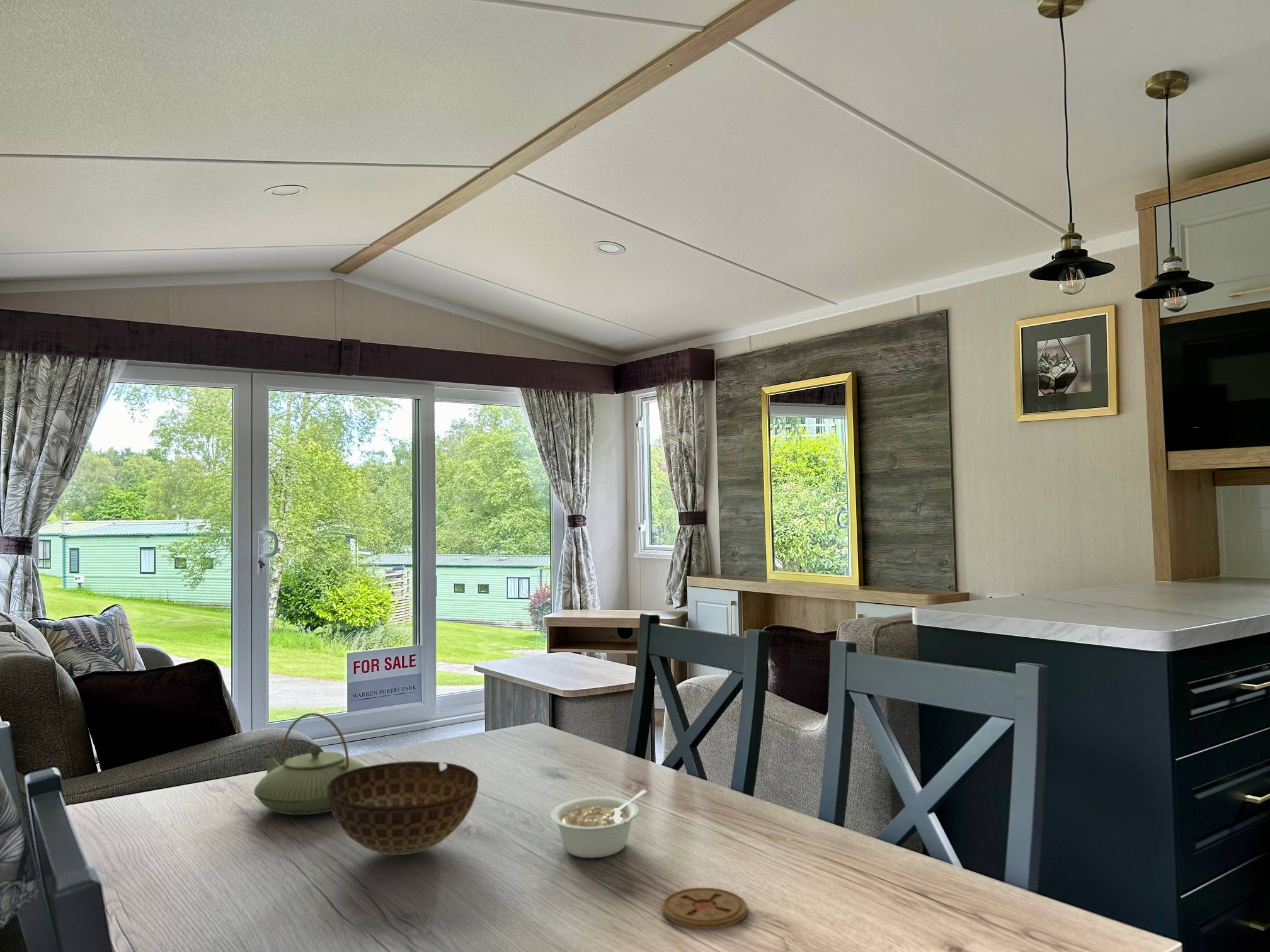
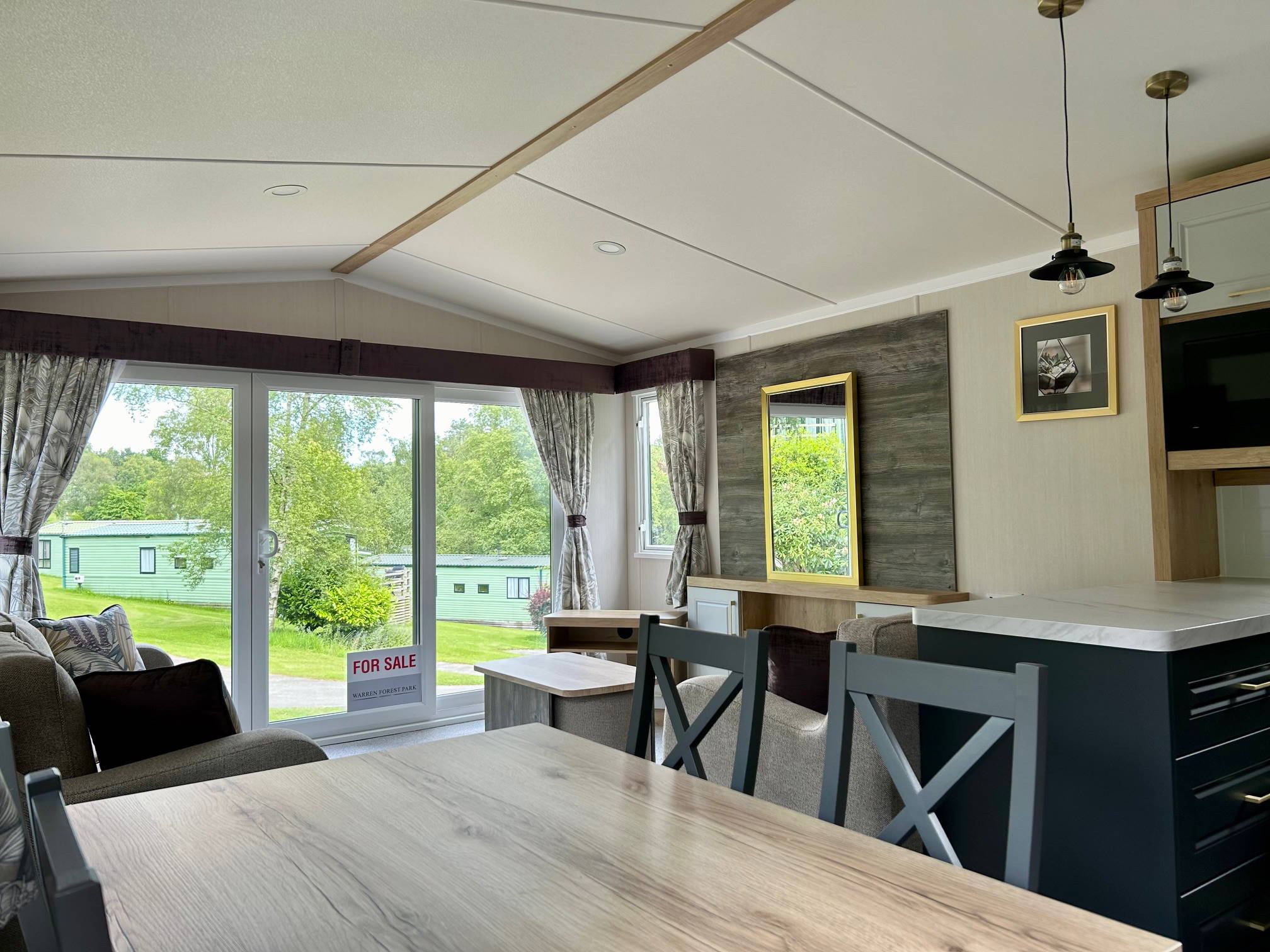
- bowl [327,761,479,856]
- teapot [253,712,366,815]
- legume [551,790,648,858]
- coaster [661,887,748,929]
